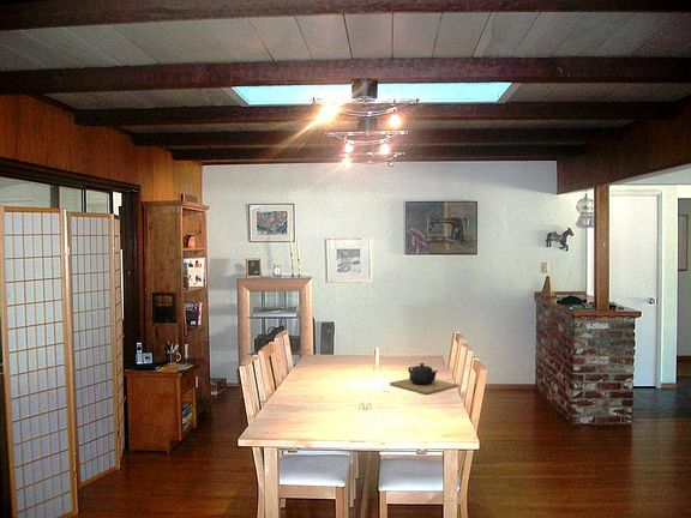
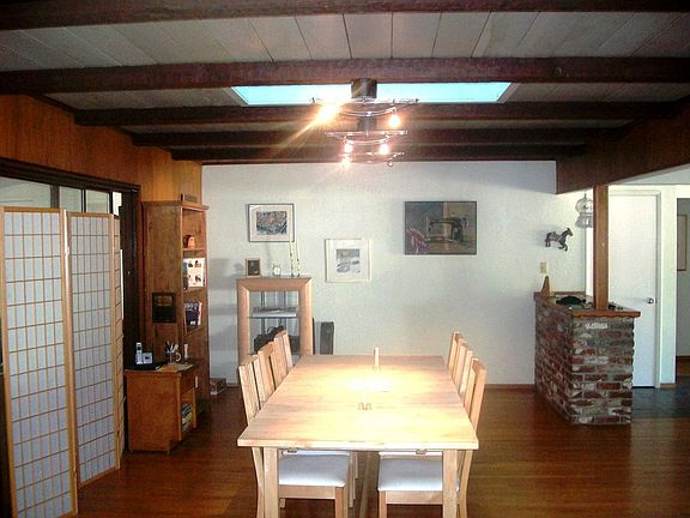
- teapot [389,362,461,394]
